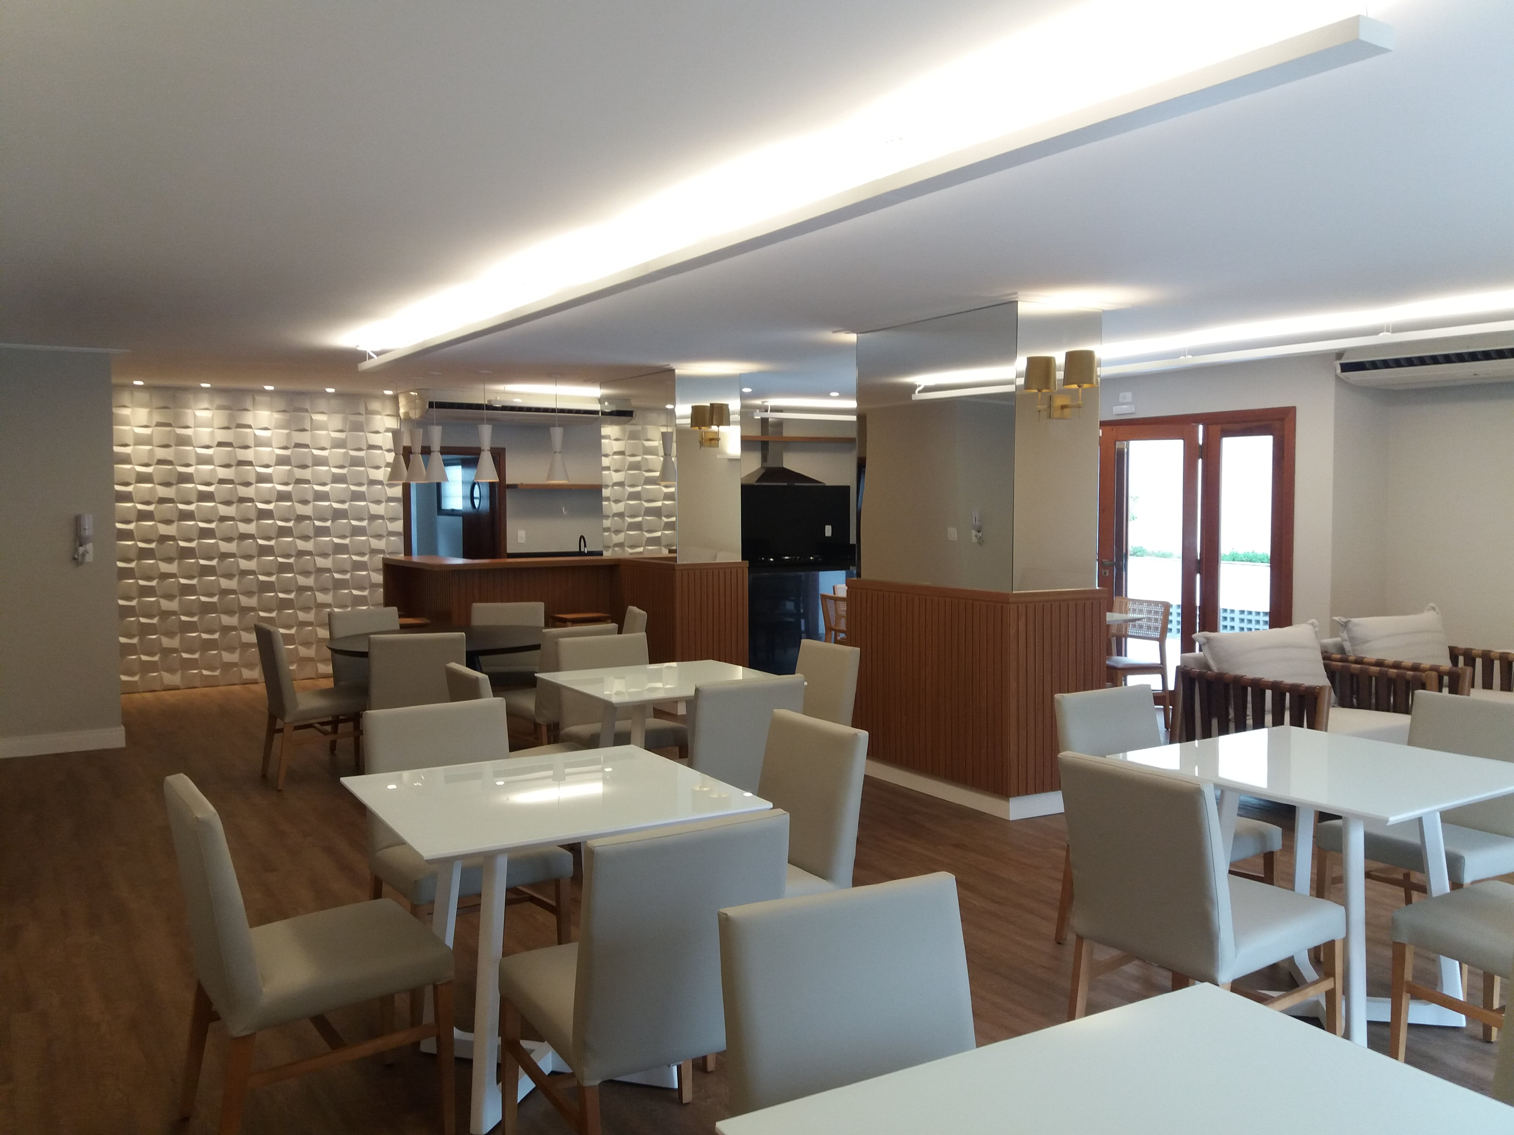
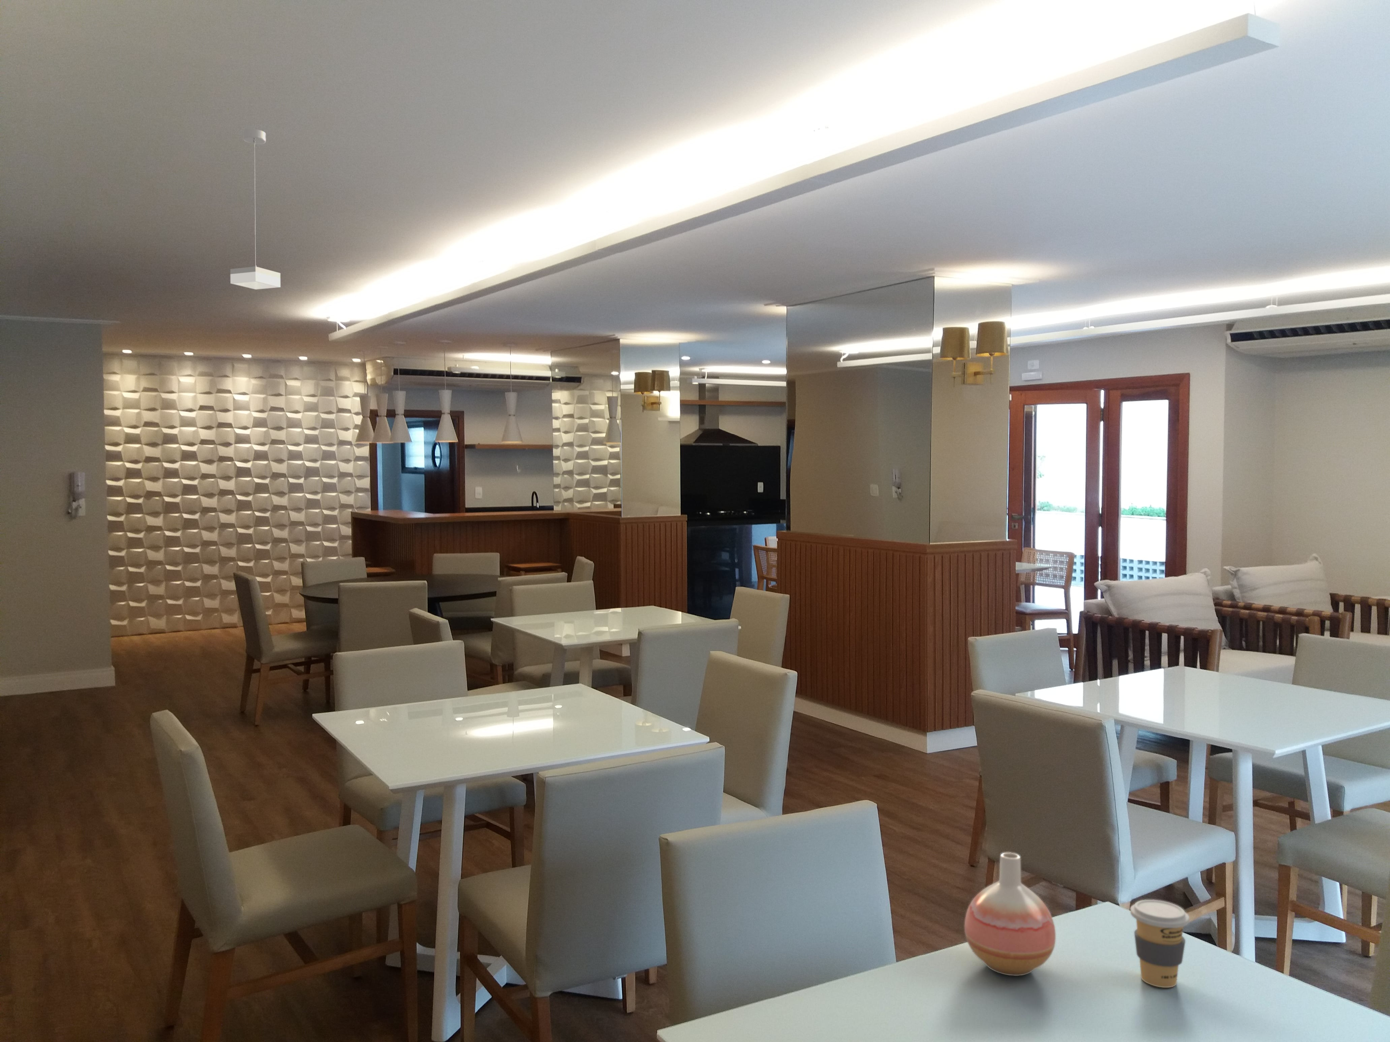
+ pendant lamp [230,128,281,290]
+ coffee cup [1130,900,1190,988]
+ vase [964,852,1056,976]
